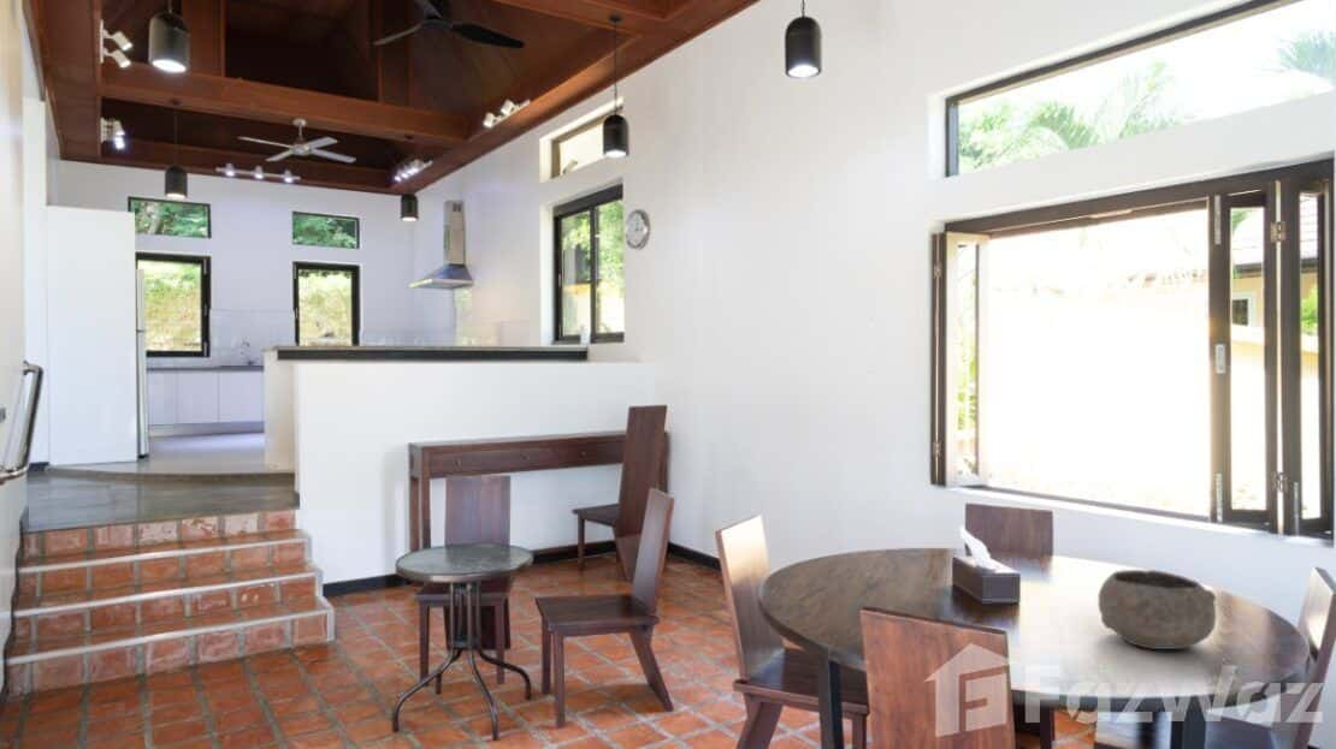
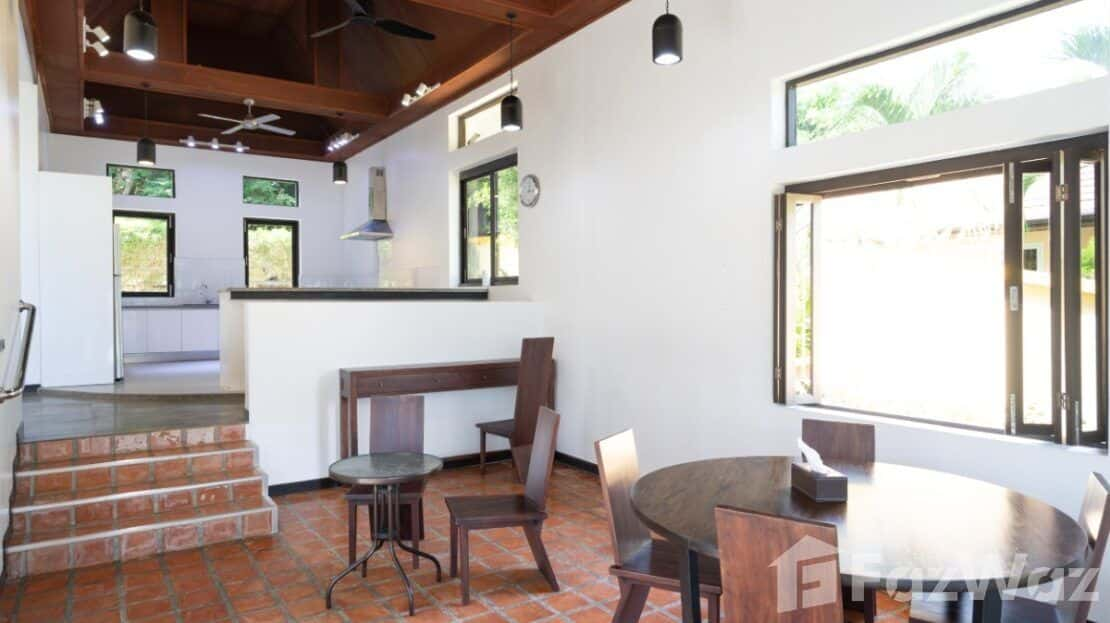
- bowl [1096,569,1217,650]
